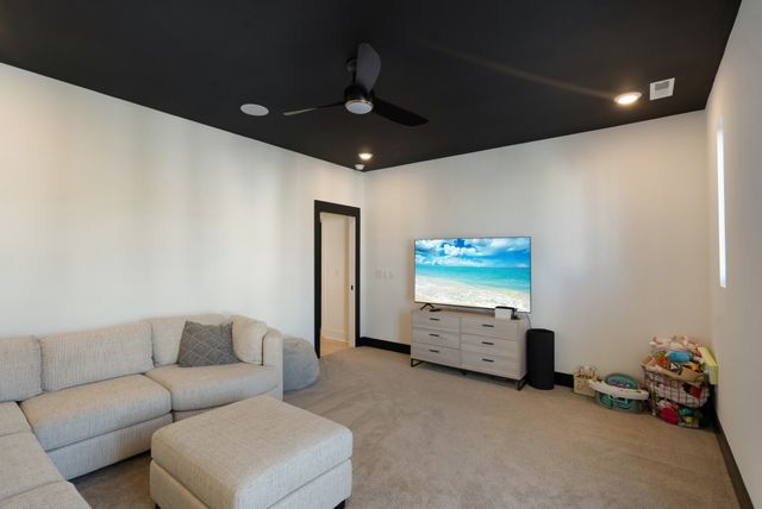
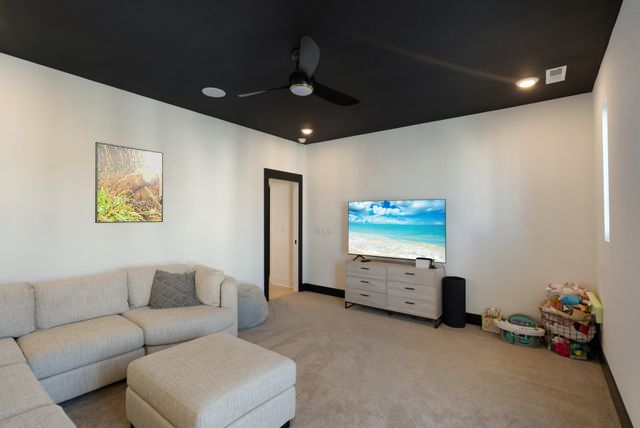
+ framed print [94,141,164,224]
